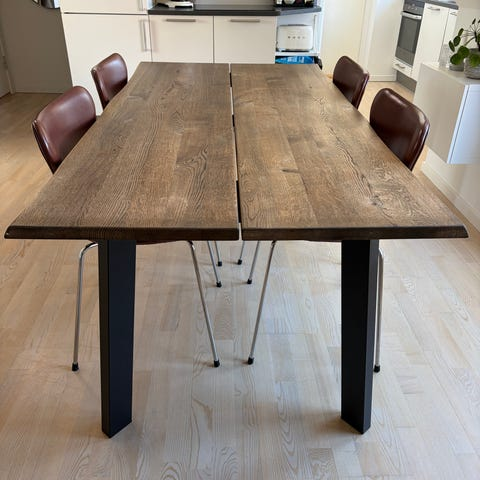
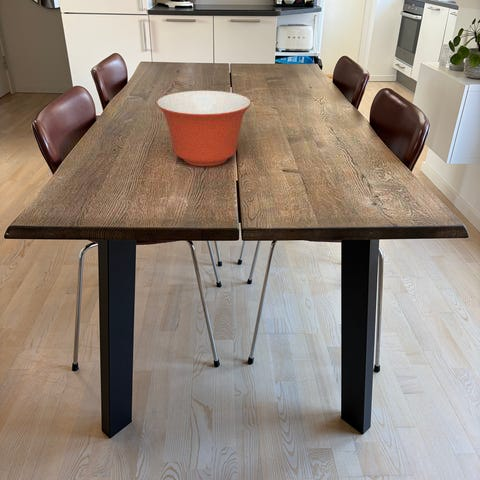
+ mixing bowl [156,90,252,167]
